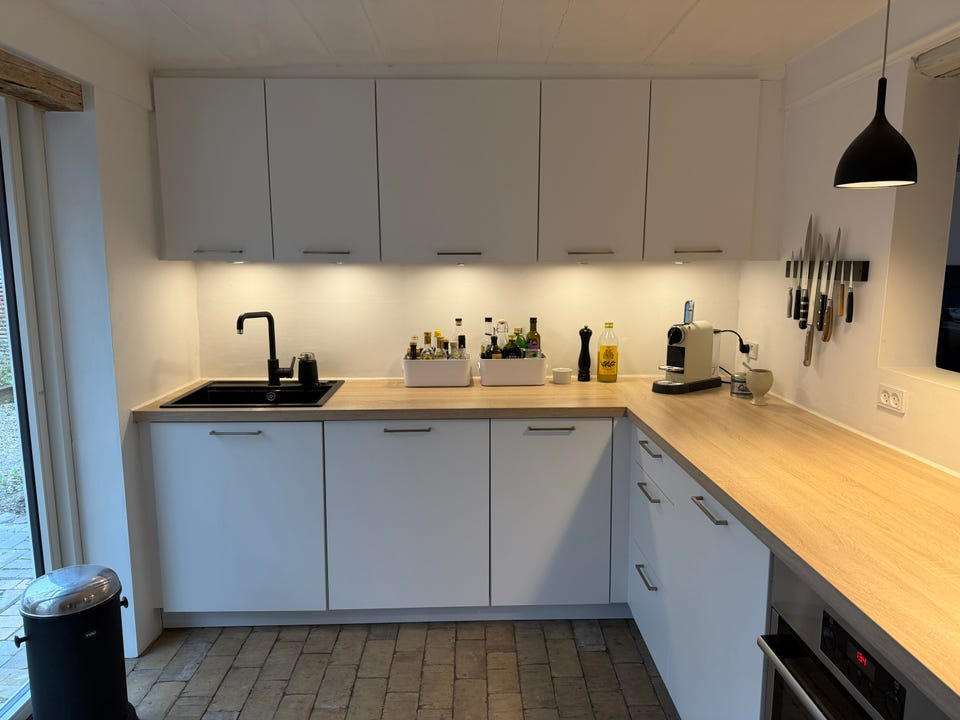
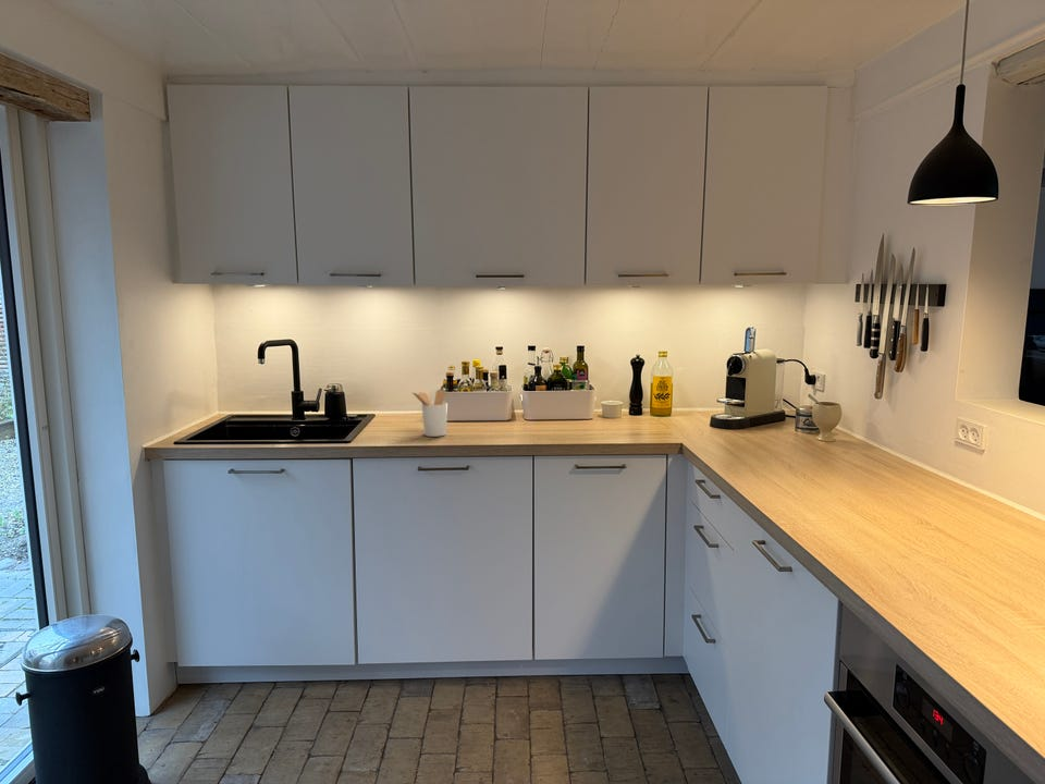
+ utensil holder [410,389,448,438]
